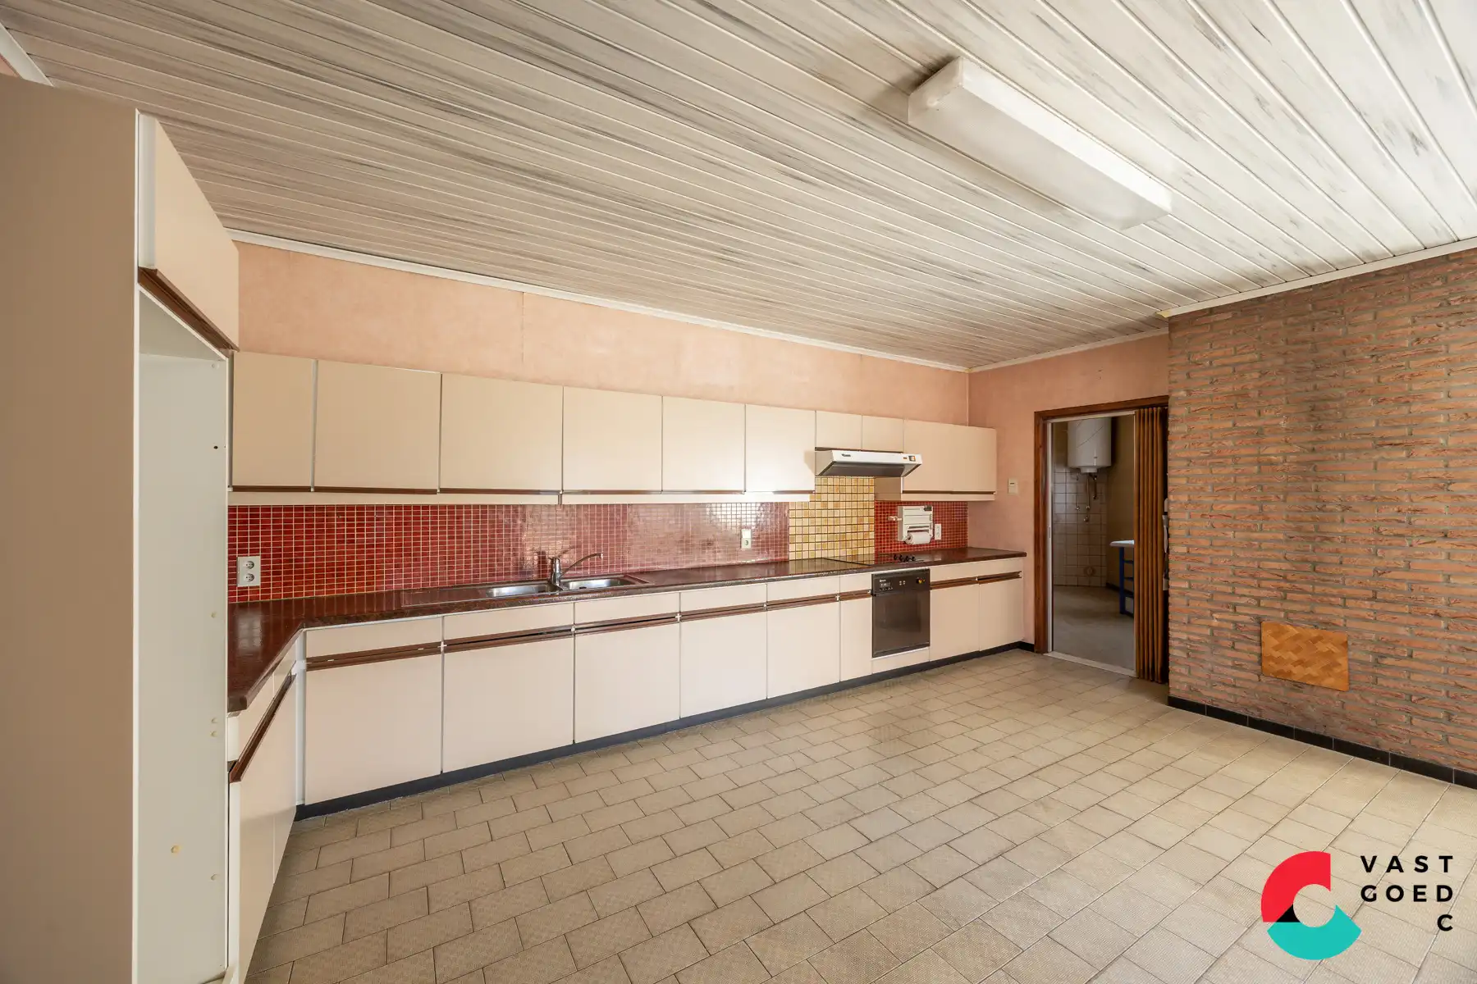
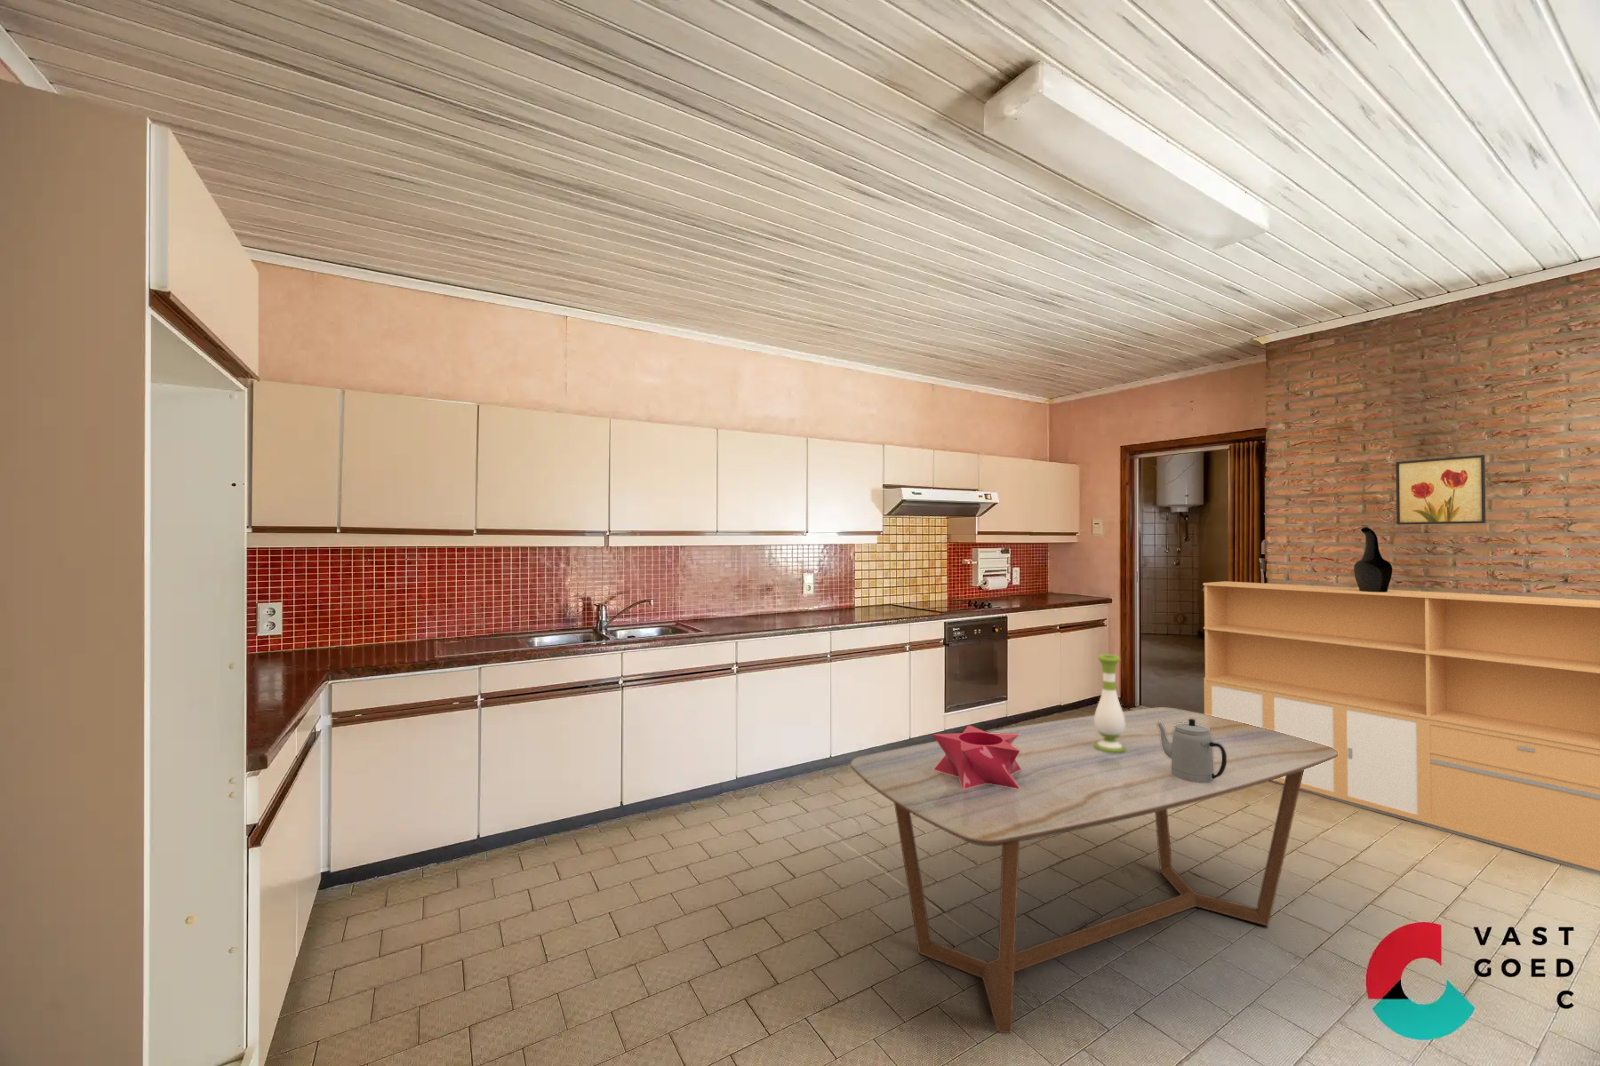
+ dining table [850,707,1338,1034]
+ teapot [1156,719,1226,784]
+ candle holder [932,725,1021,789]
+ wall art [1395,454,1486,525]
+ vase [1094,654,1126,753]
+ storage cabinet [1202,581,1600,874]
+ decorative vase [1352,526,1393,592]
